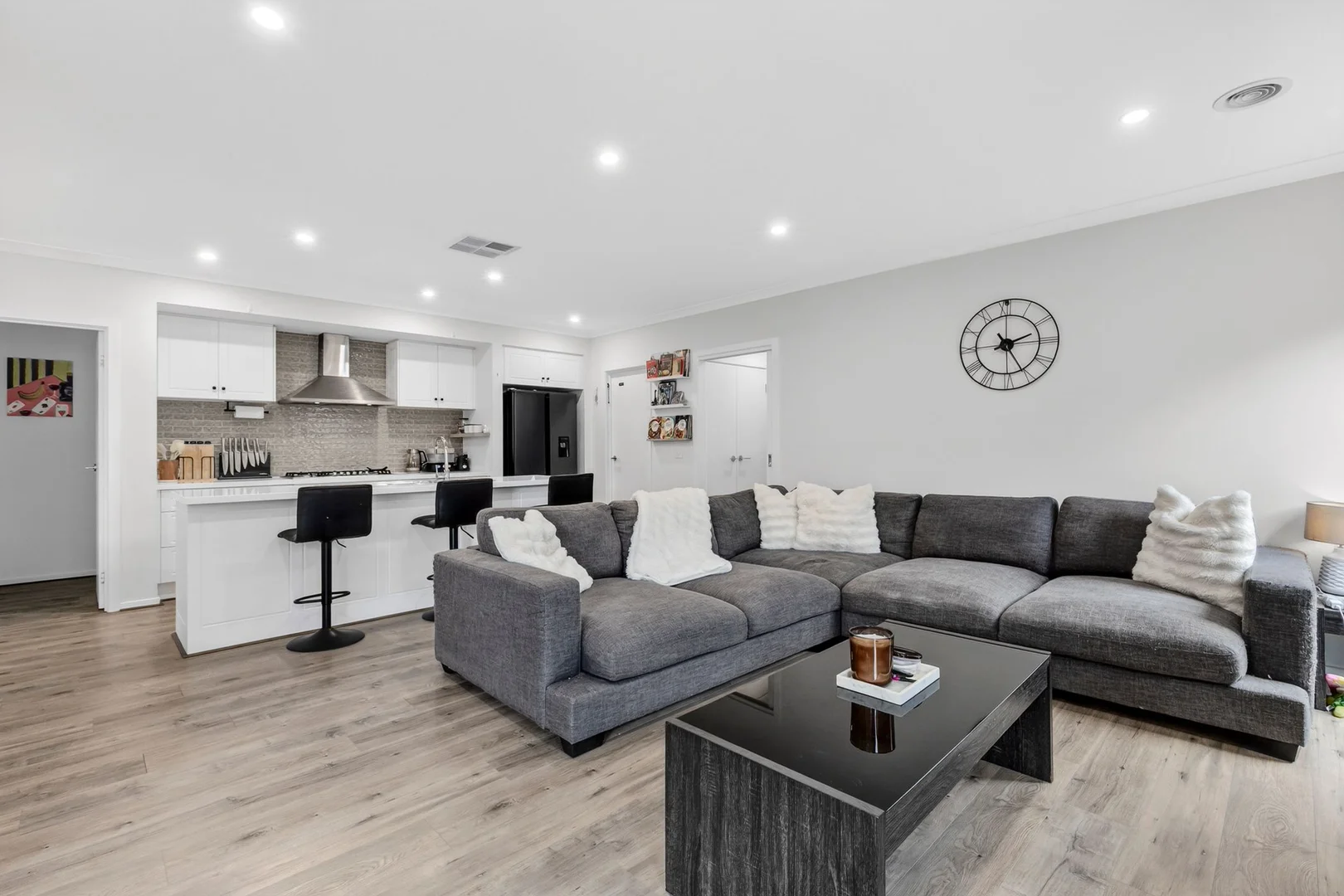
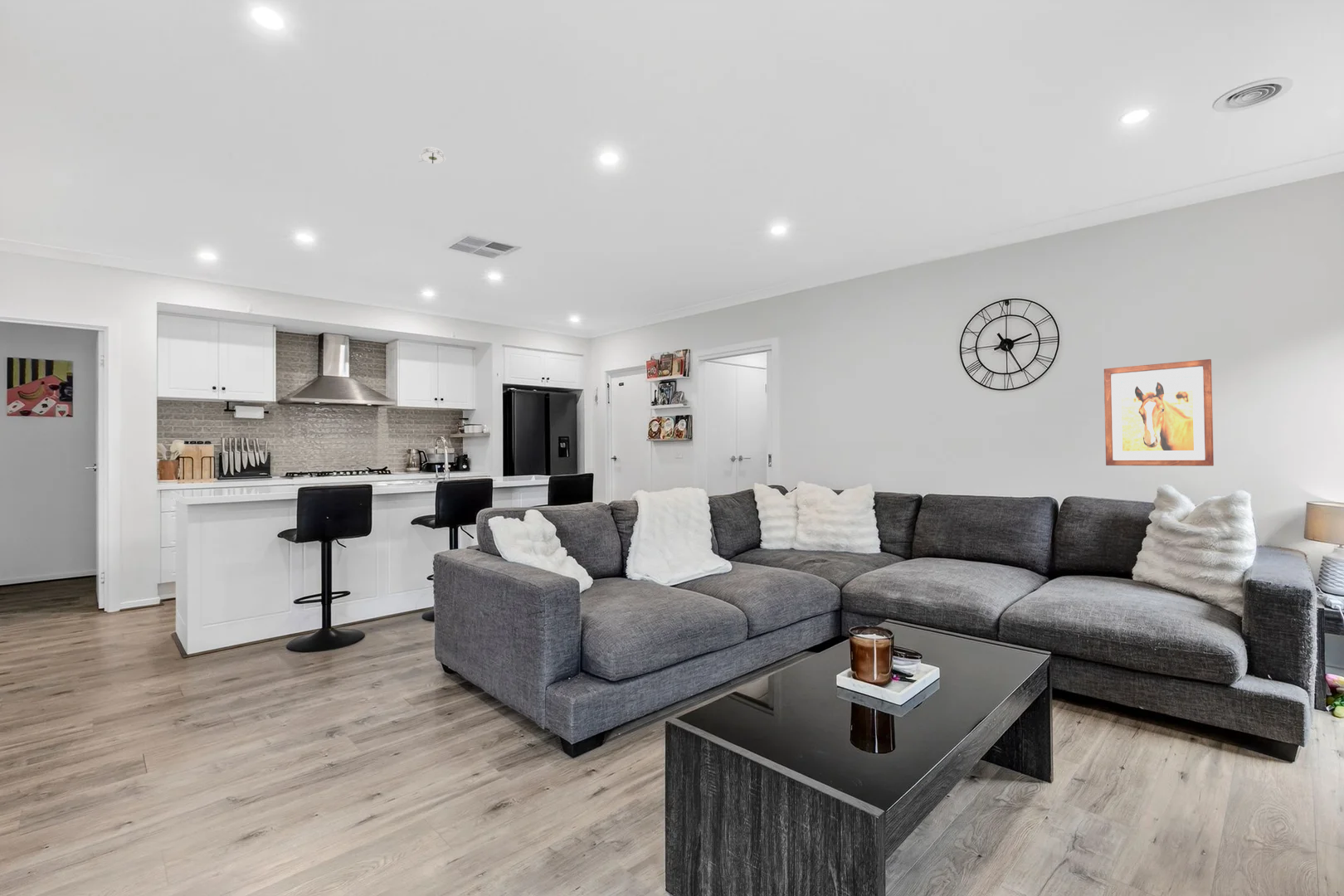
+ wall art [1103,358,1215,467]
+ smoke detector [418,146,446,164]
